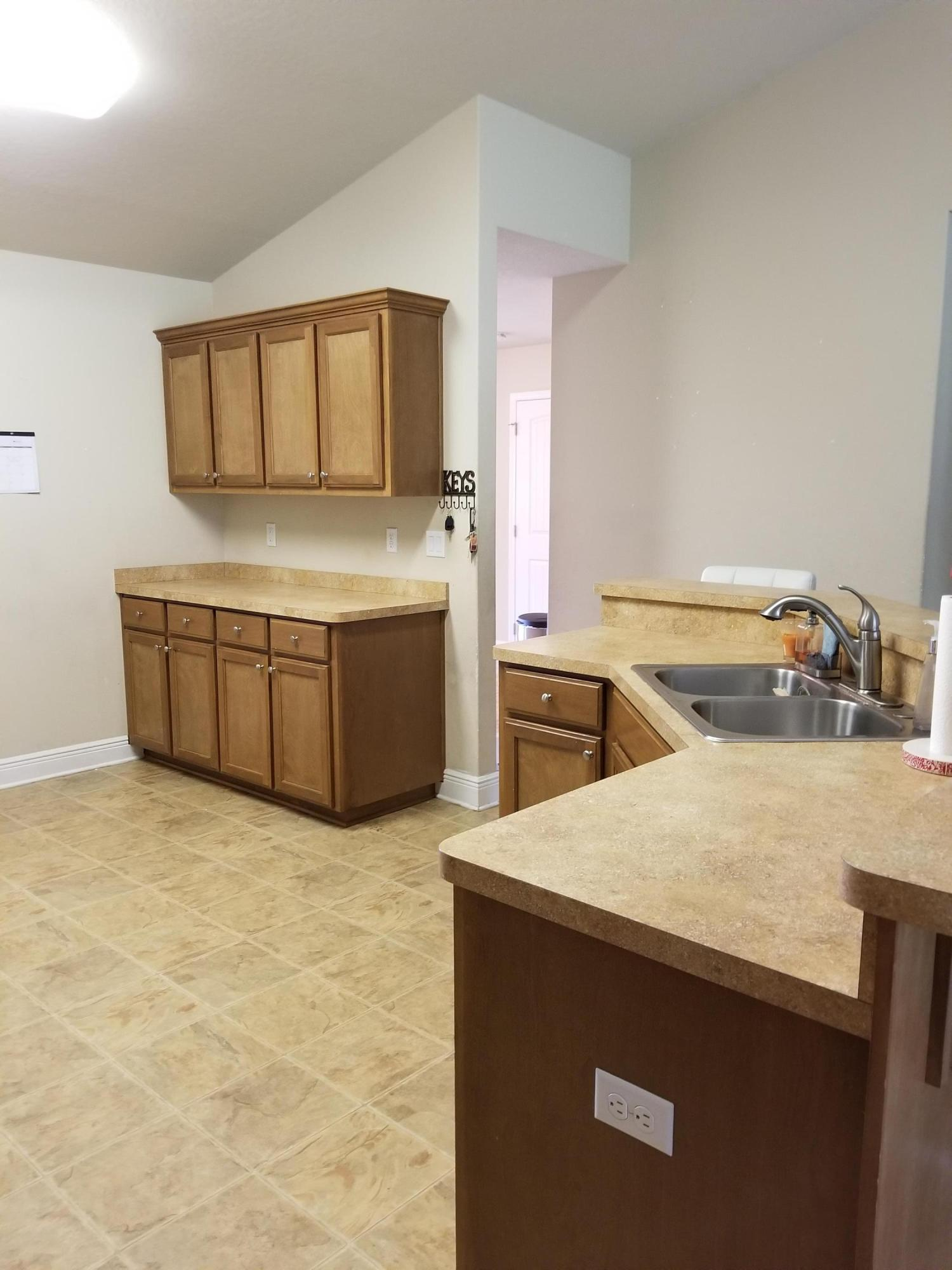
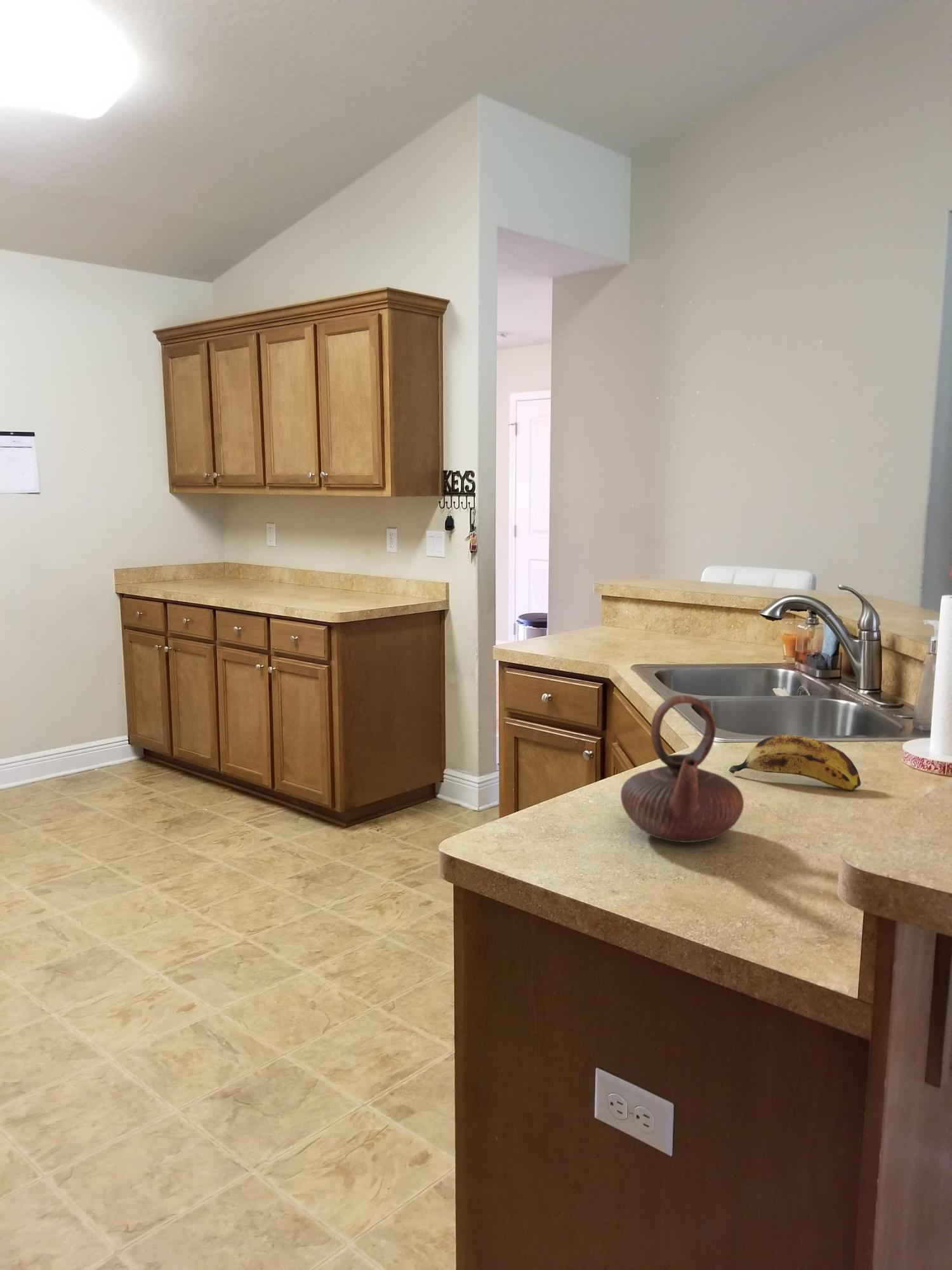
+ teapot [620,695,744,843]
+ banana [729,734,861,792]
